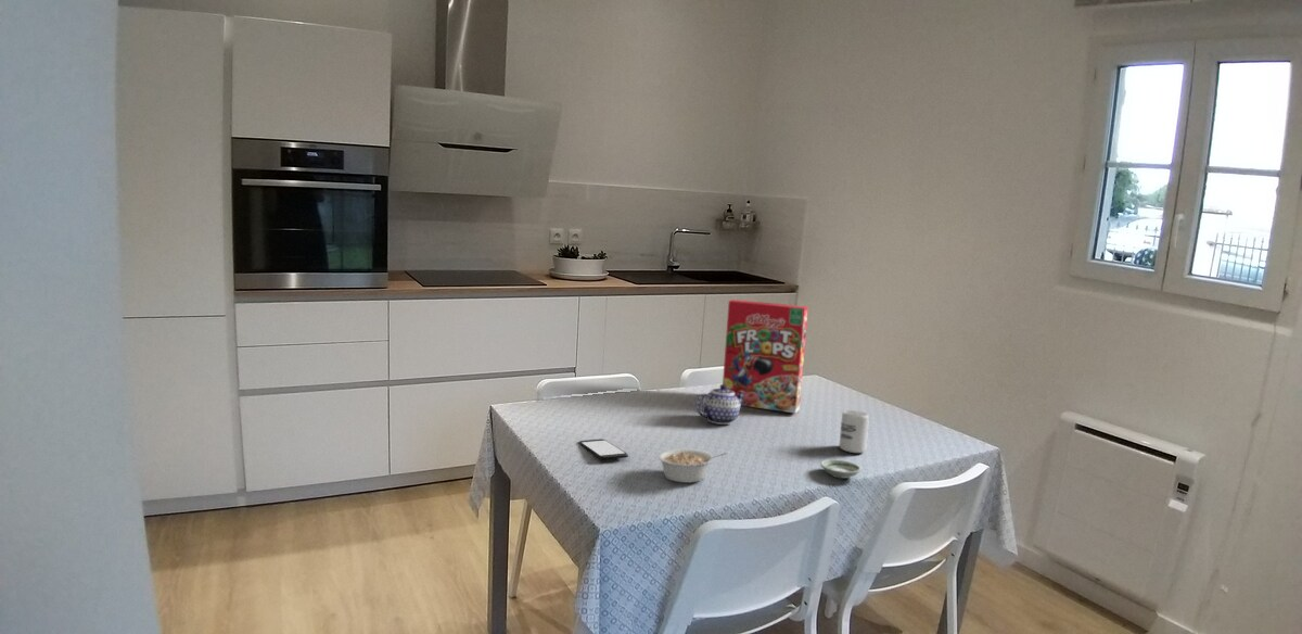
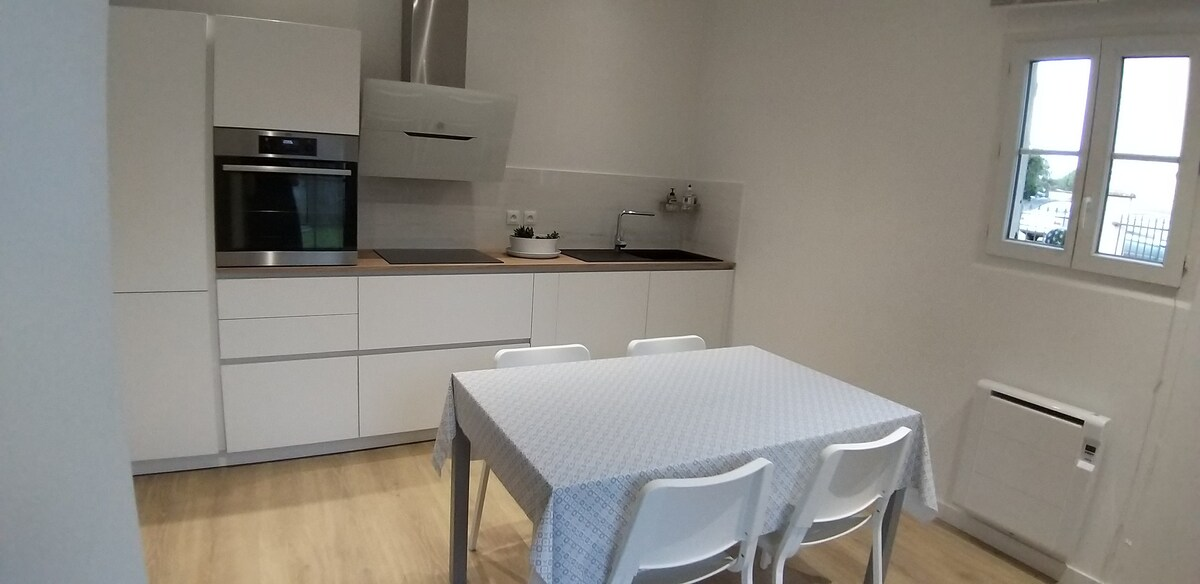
- saucer [819,458,863,480]
- cup [839,409,870,454]
- teapot [695,383,745,426]
- smartphone [578,439,629,460]
- cereal box [722,299,809,415]
- legume [656,447,728,484]
